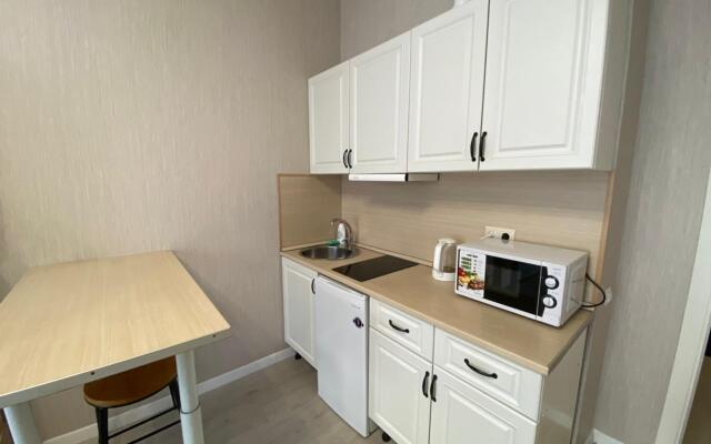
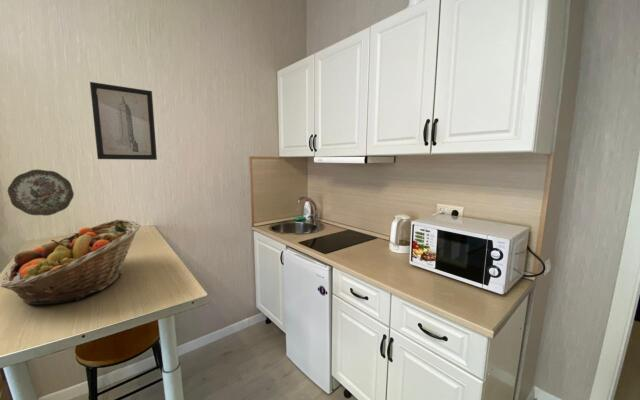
+ decorative plate [7,169,75,217]
+ fruit basket [0,218,142,306]
+ wall art [89,81,158,161]
